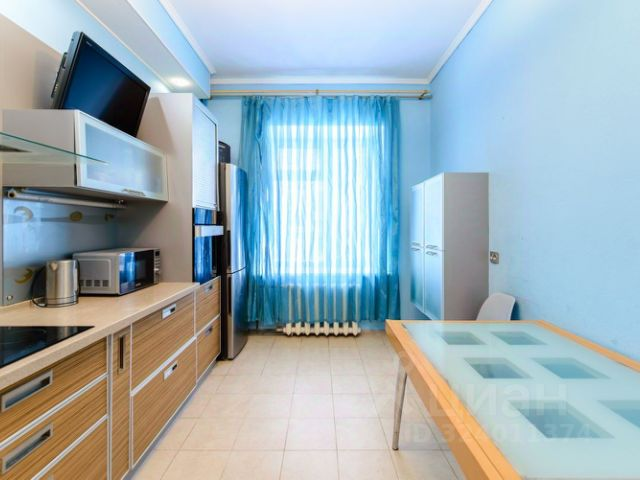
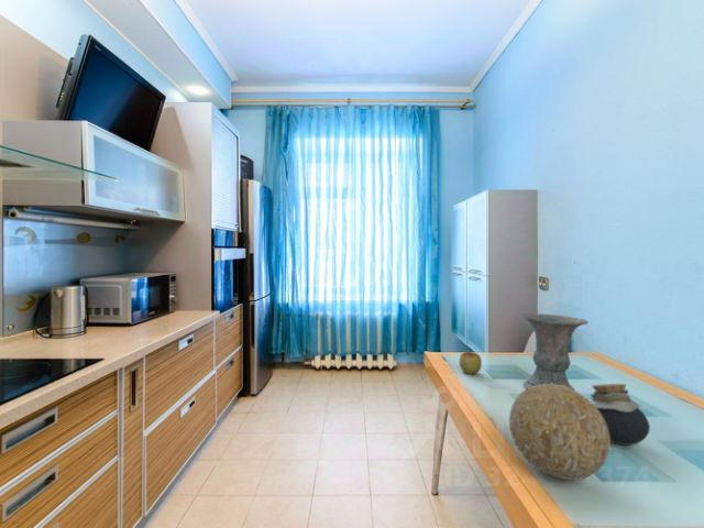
+ decorative ball [508,383,612,481]
+ apple [459,349,483,375]
+ vase [520,312,590,392]
+ jar [590,383,651,447]
